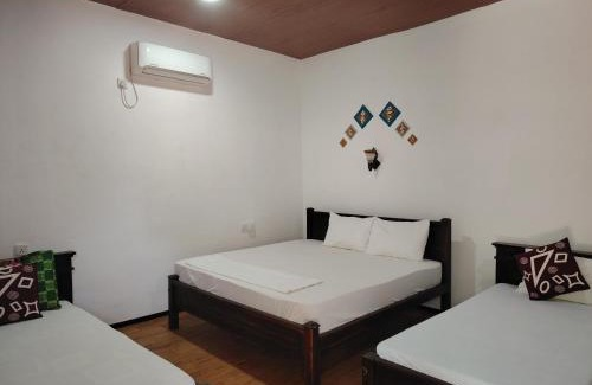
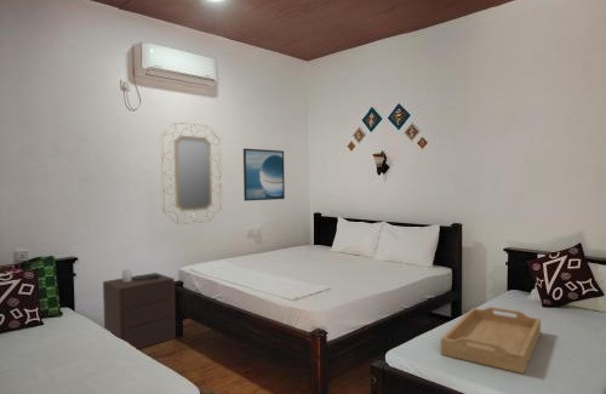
+ home mirror [160,121,223,225]
+ serving tray [440,306,542,375]
+ nightstand [102,268,177,350]
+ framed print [242,148,286,202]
